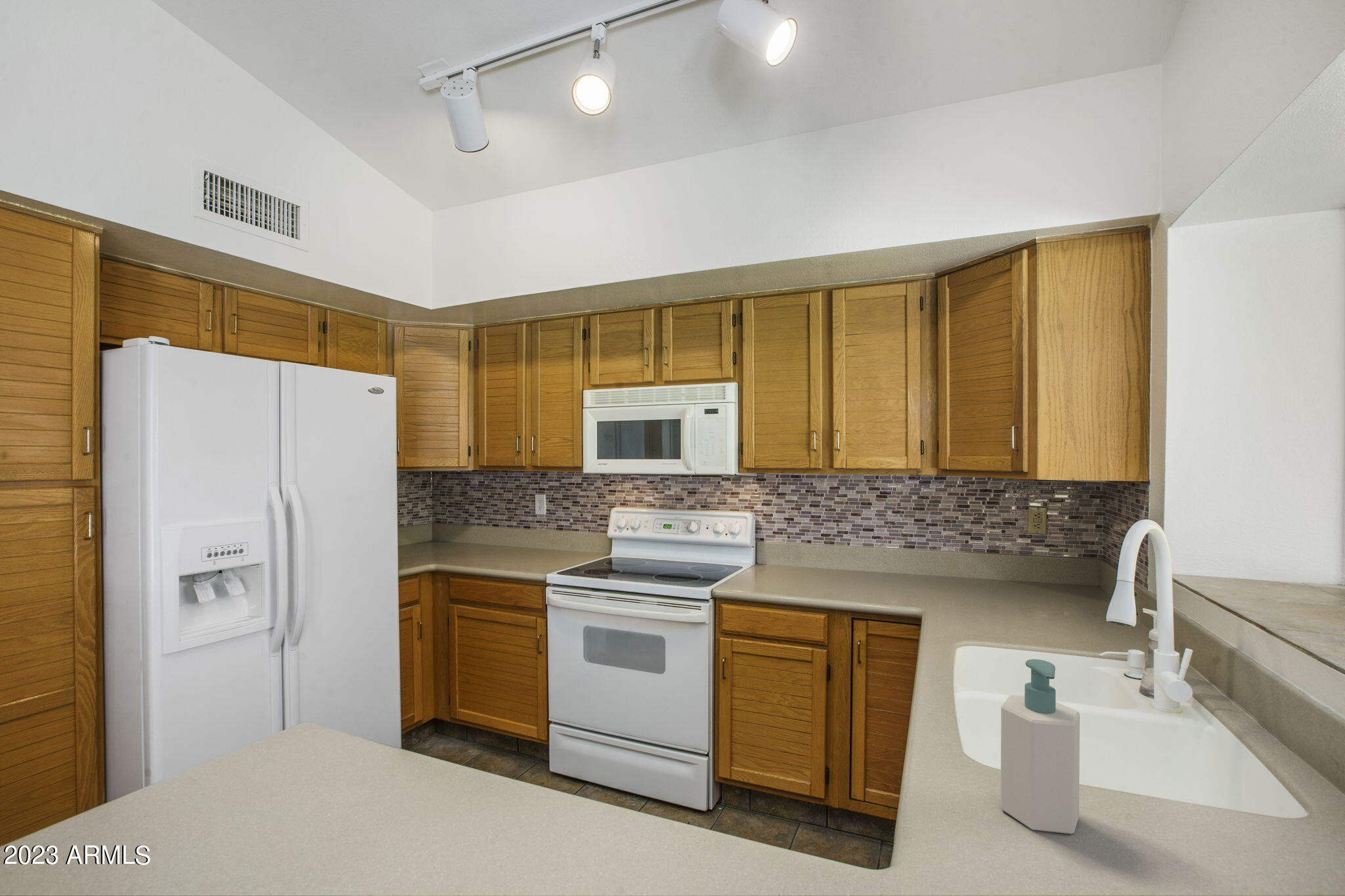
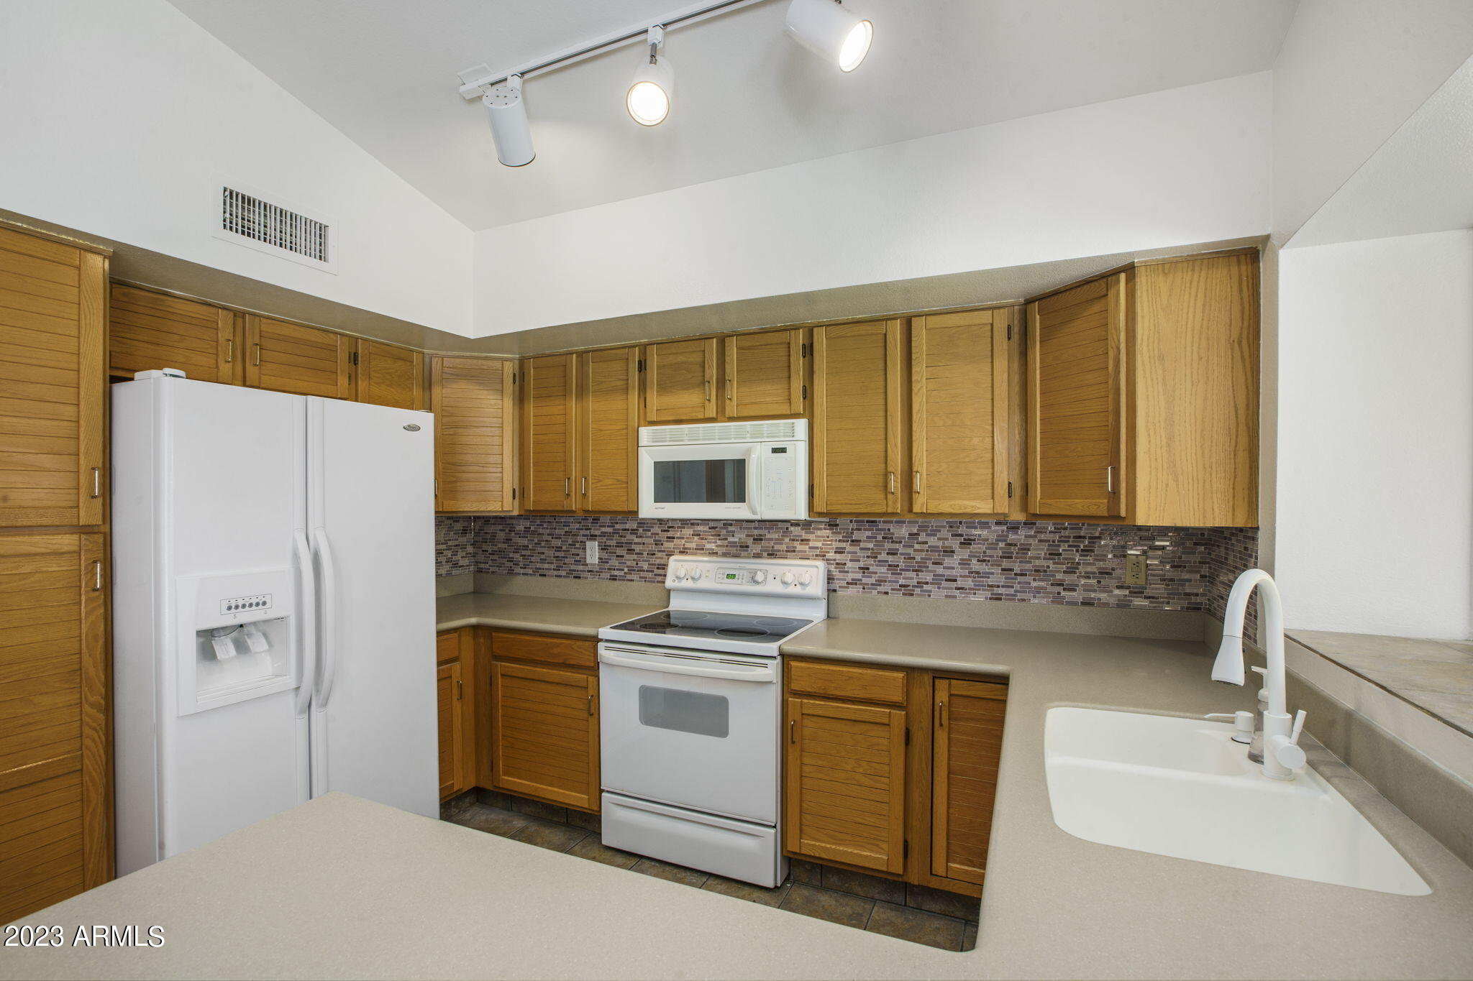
- soap bottle [1000,658,1080,835]
